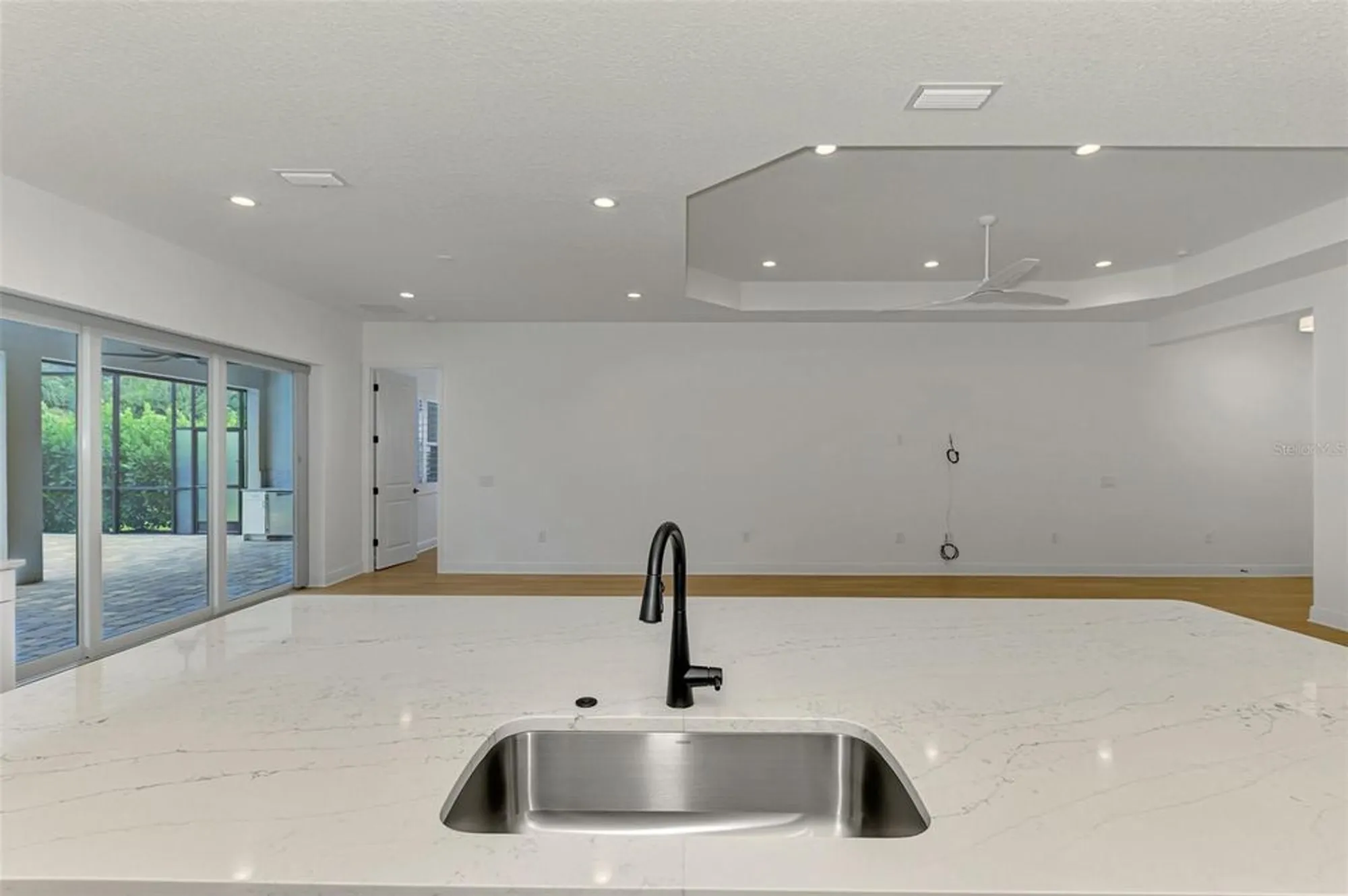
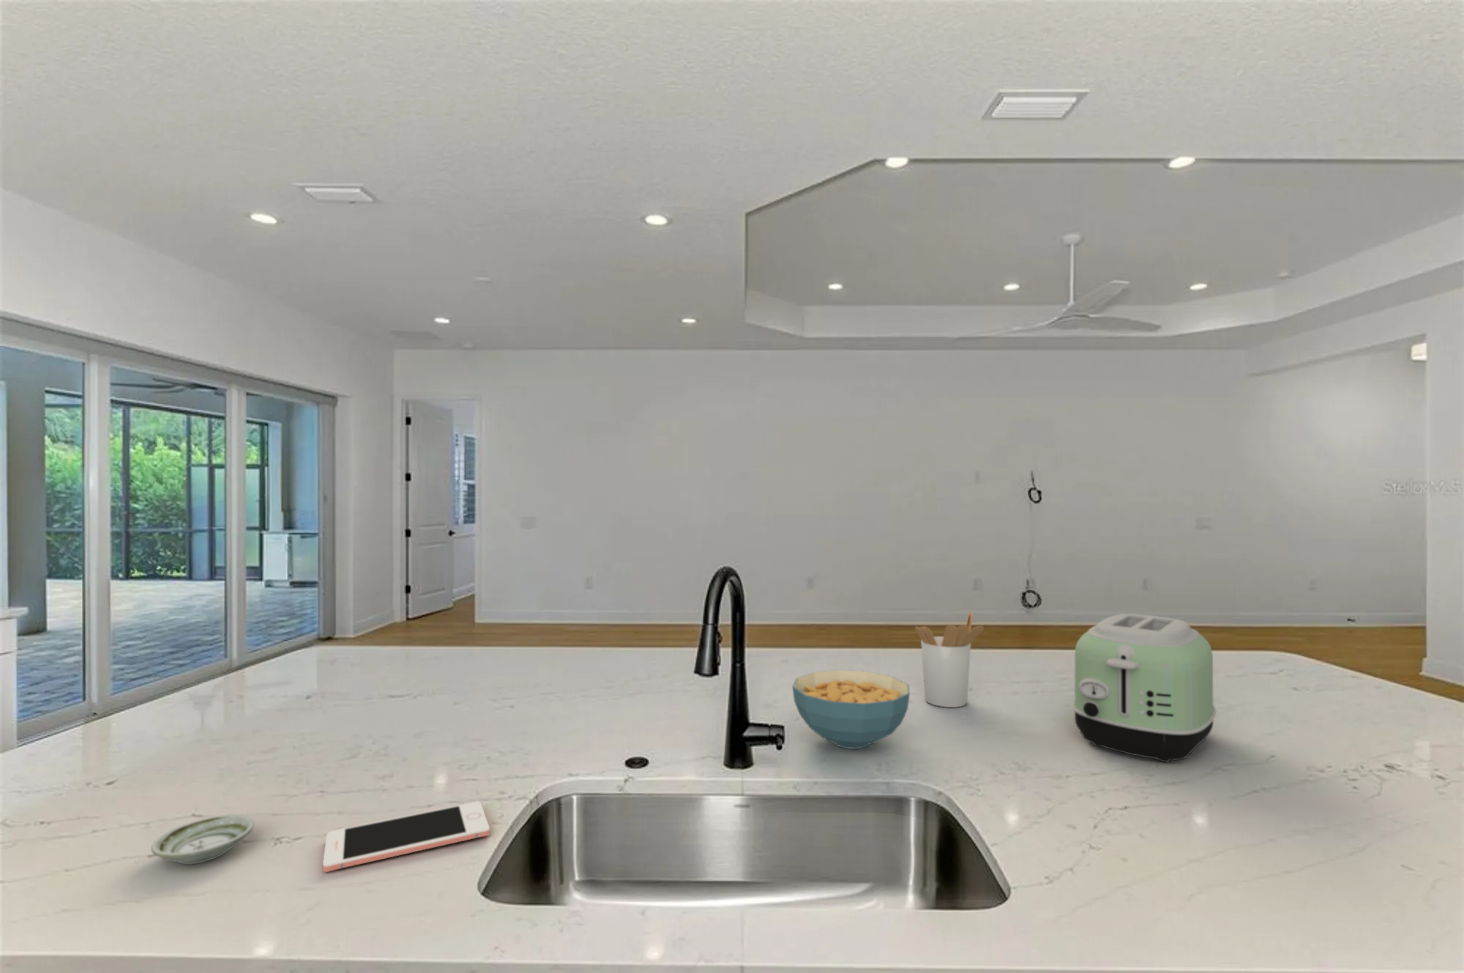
+ cell phone [323,800,491,873]
+ utensil holder [914,611,985,708]
+ saucer [150,814,255,864]
+ toaster [1071,614,1216,763]
+ cereal bowl [792,669,910,750]
